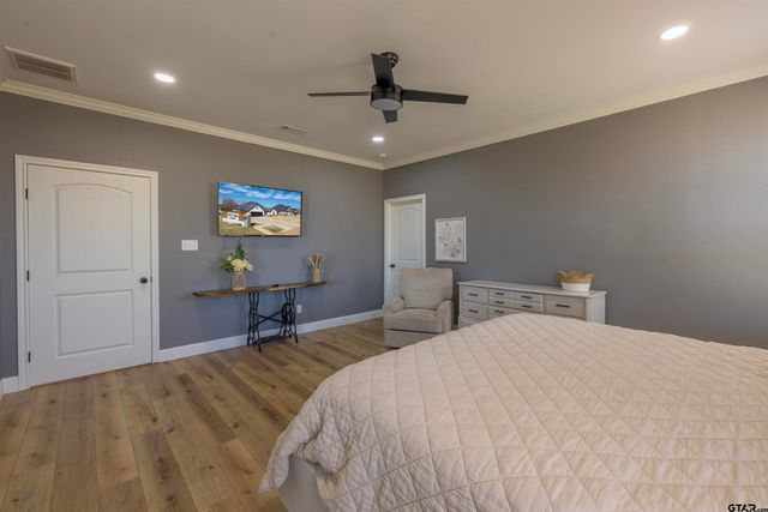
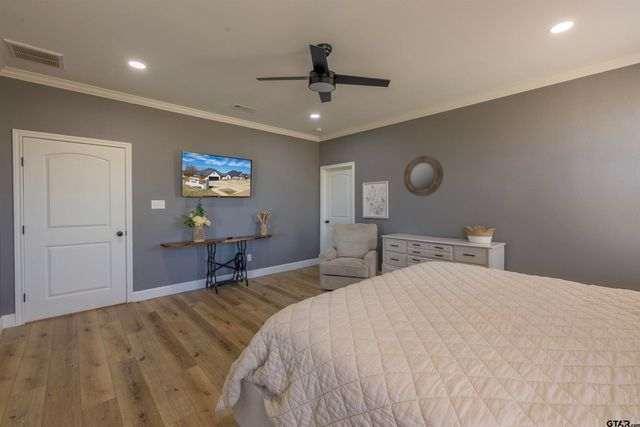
+ home mirror [402,155,444,197]
